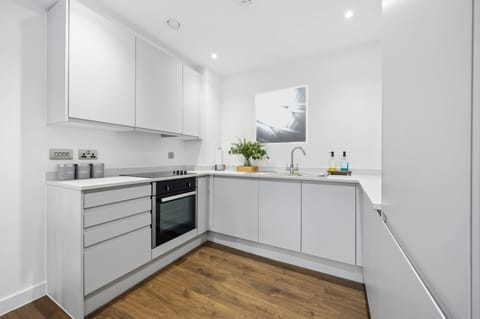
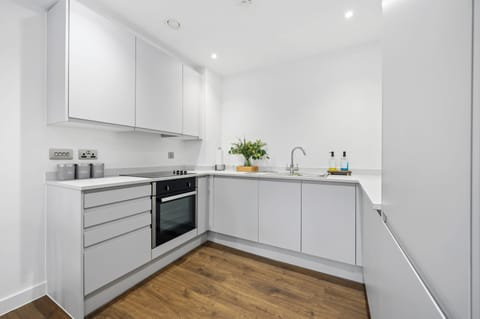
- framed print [254,84,309,146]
